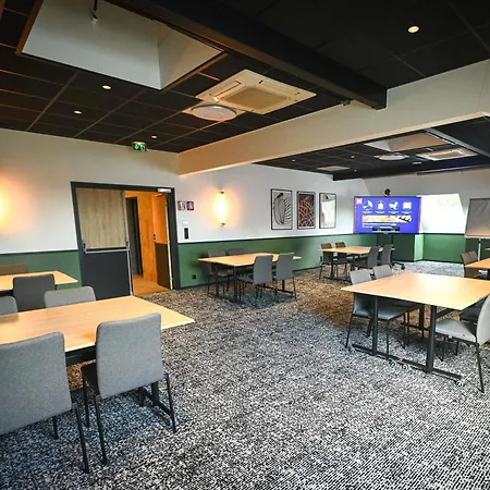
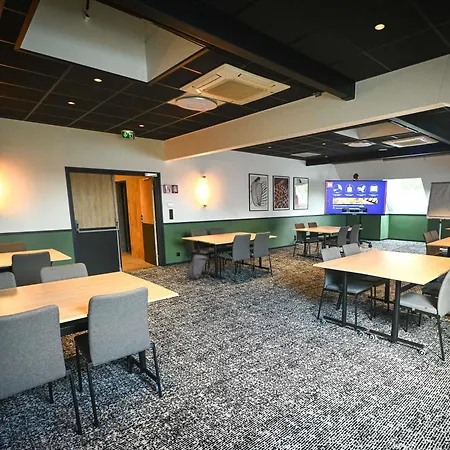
+ backpack [186,254,211,280]
